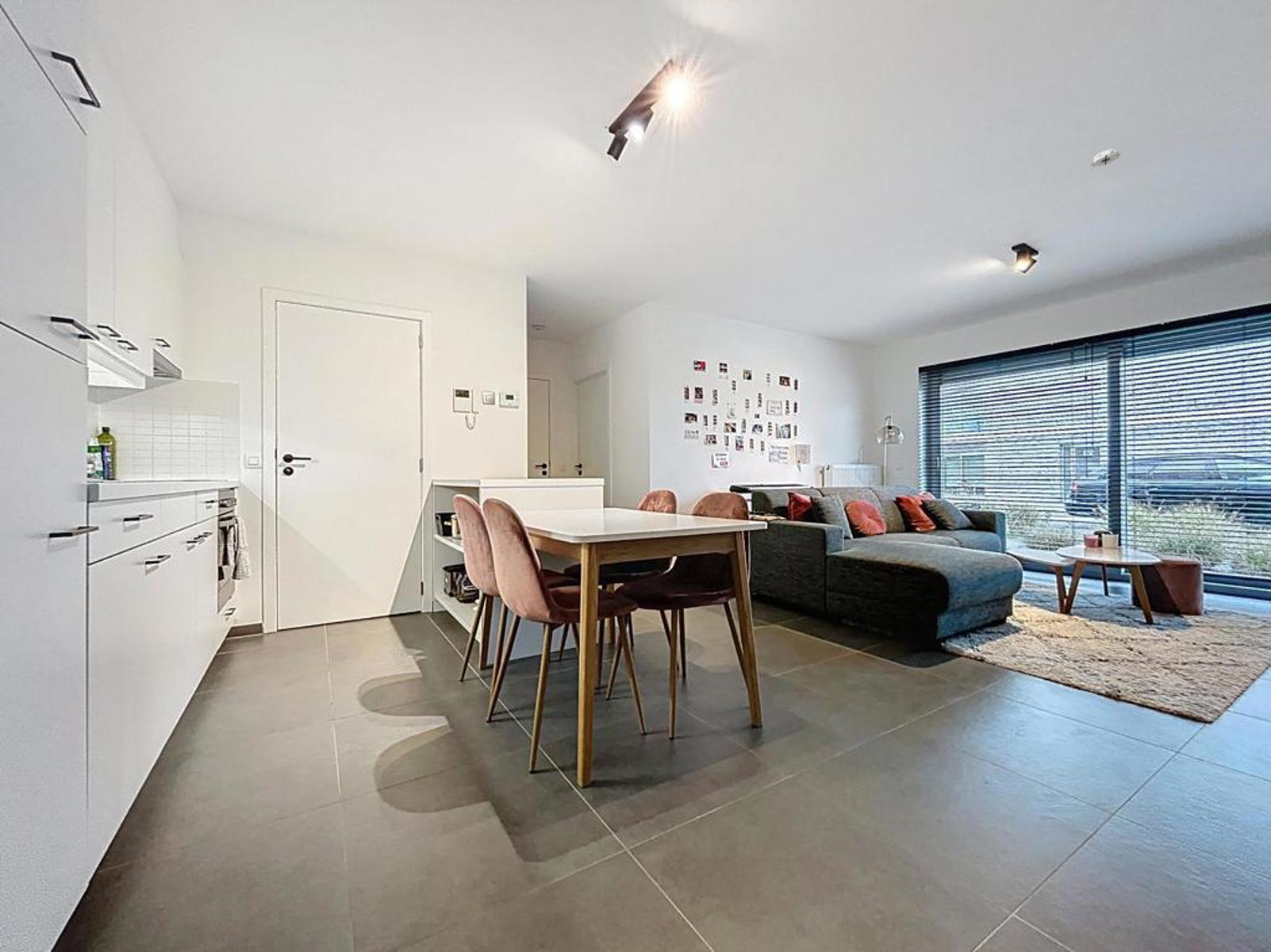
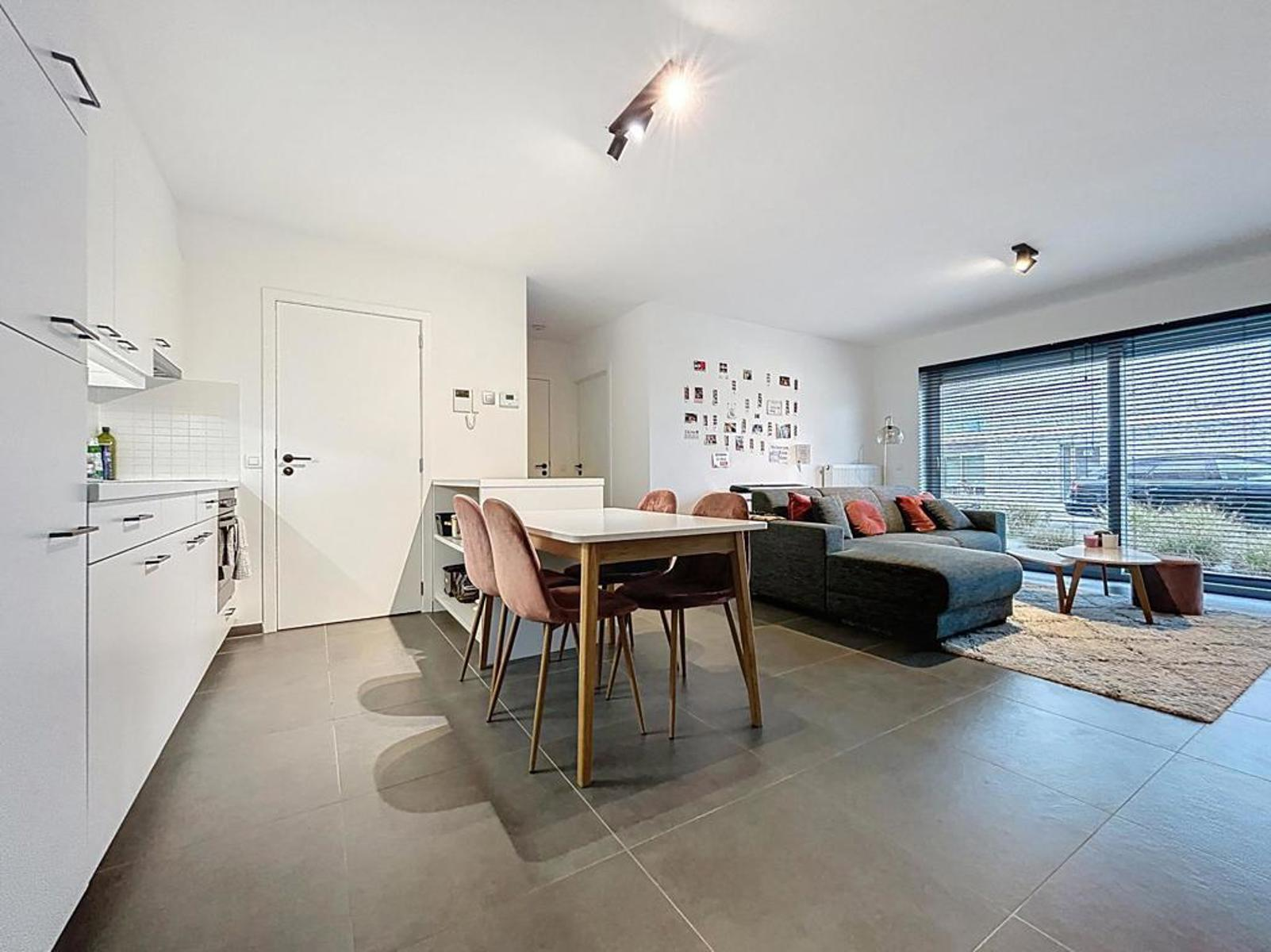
- smoke detector [1089,148,1121,171]
